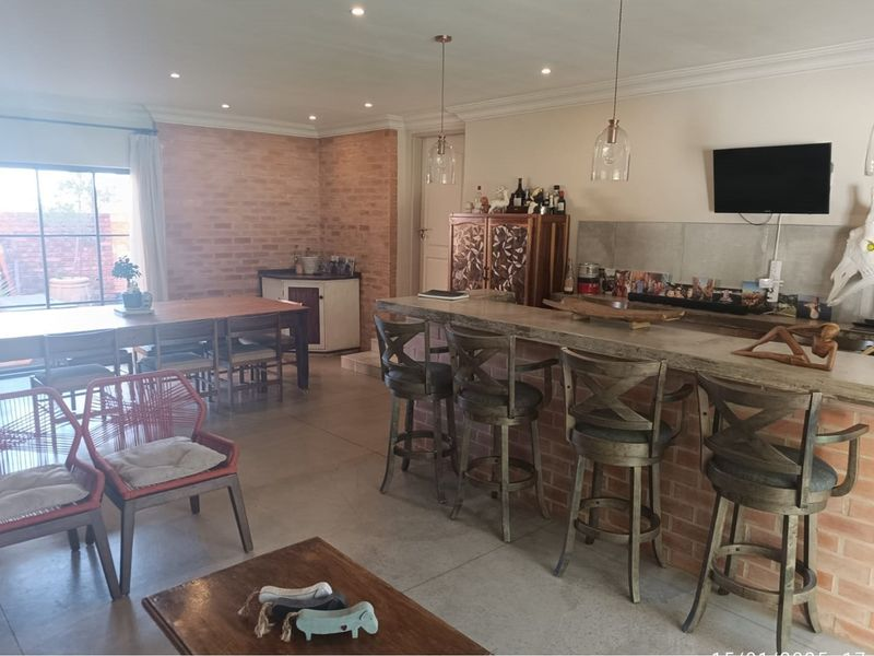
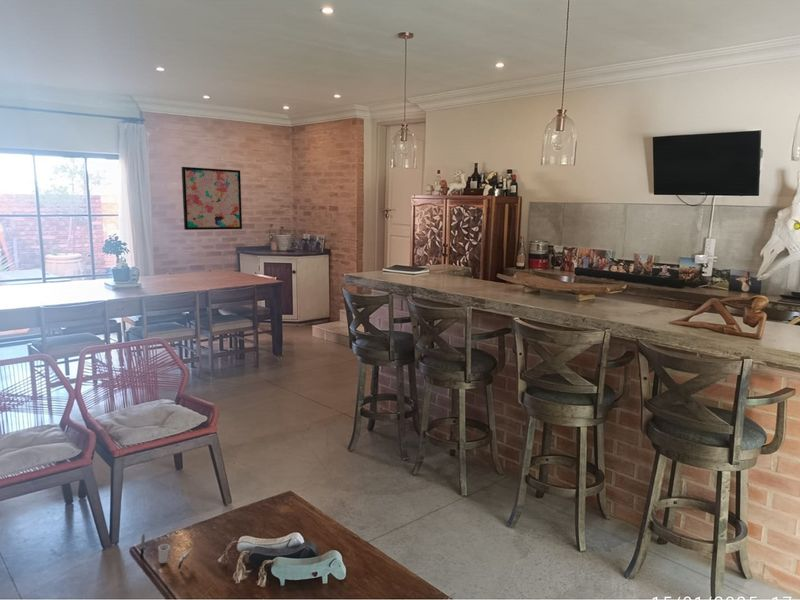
+ cup [139,533,190,570]
+ wall art [181,166,243,231]
